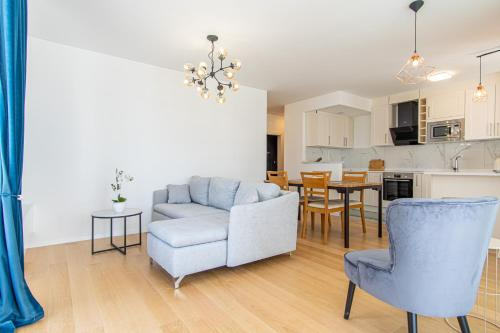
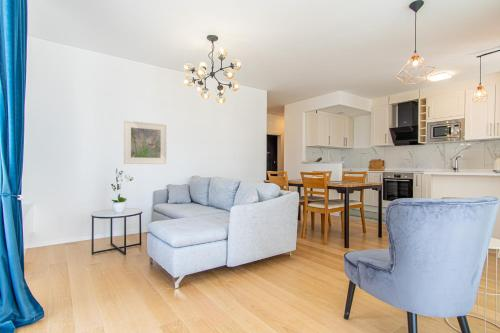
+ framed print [123,119,168,165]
